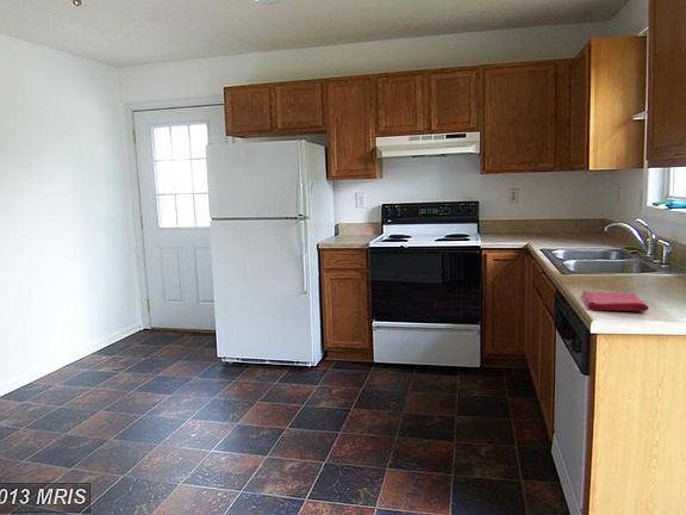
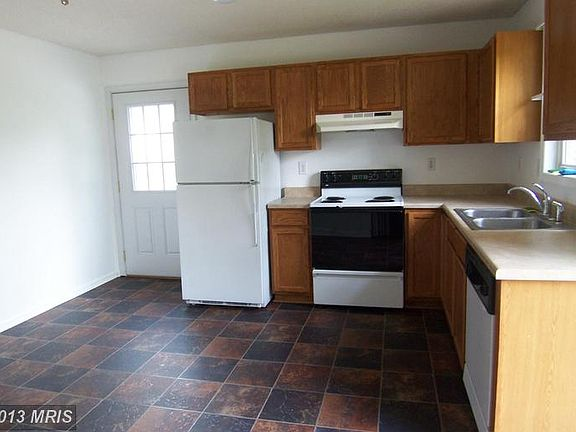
- dish towel [581,290,649,312]
